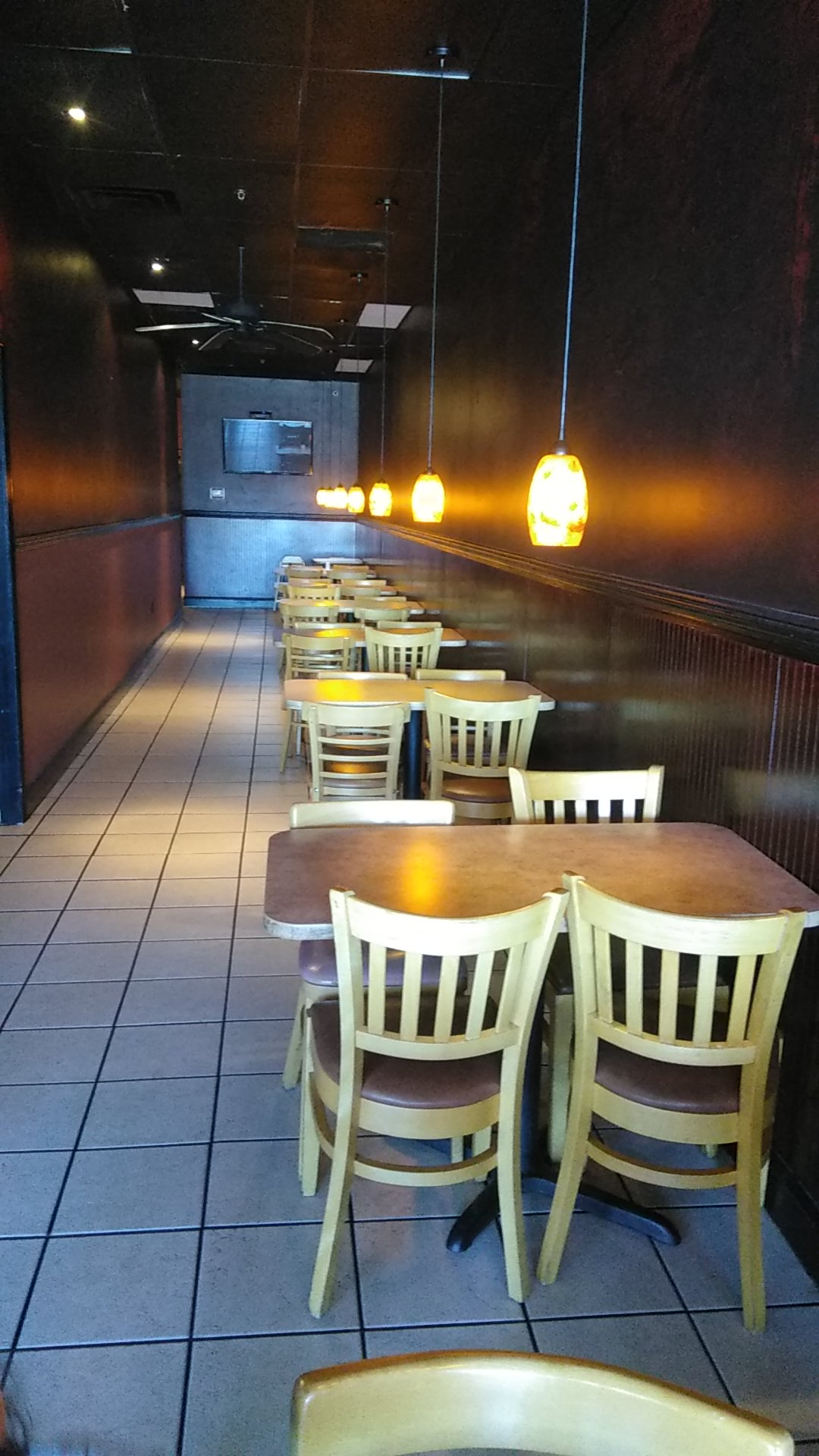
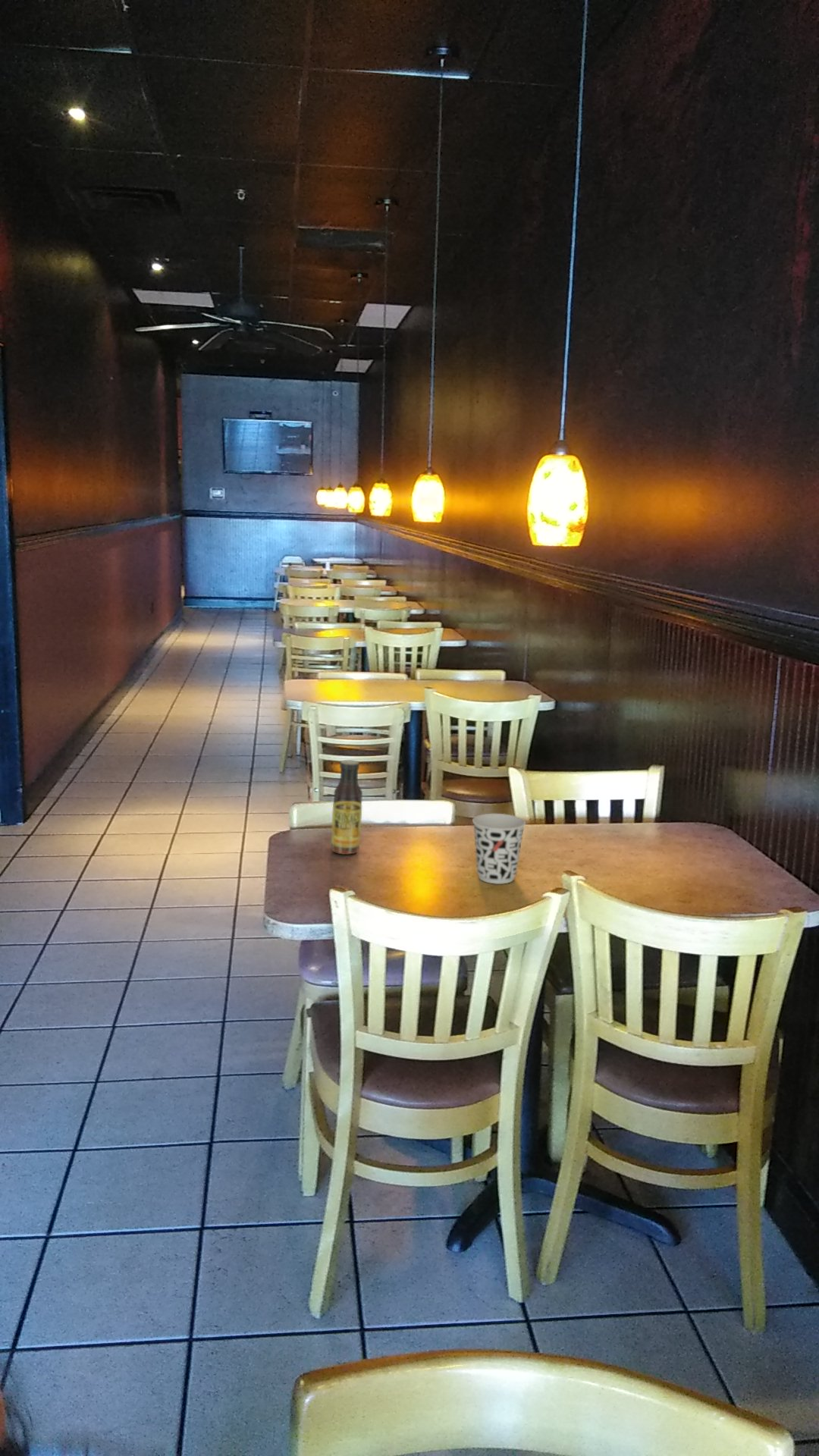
+ cup [472,813,526,884]
+ sauce bottle [331,759,363,855]
